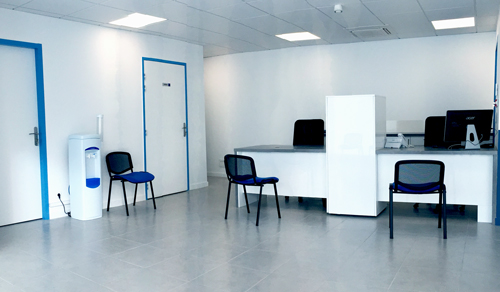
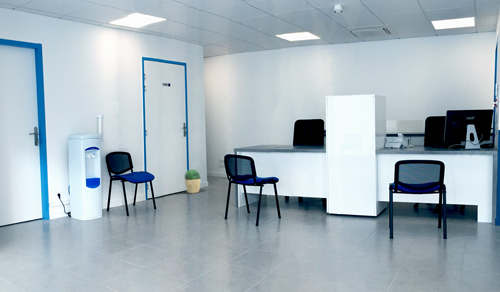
+ potted plant [183,168,201,194]
